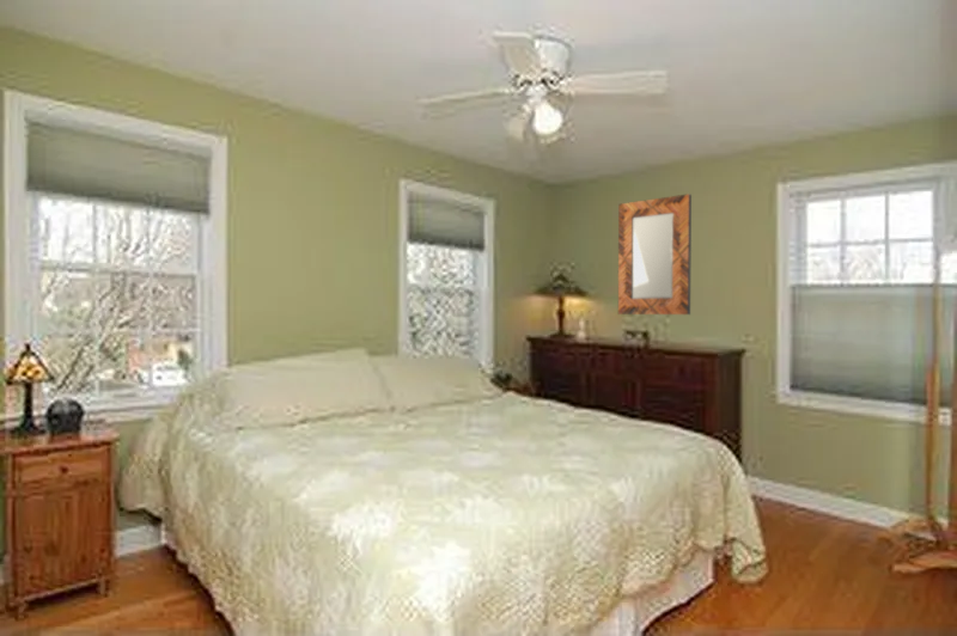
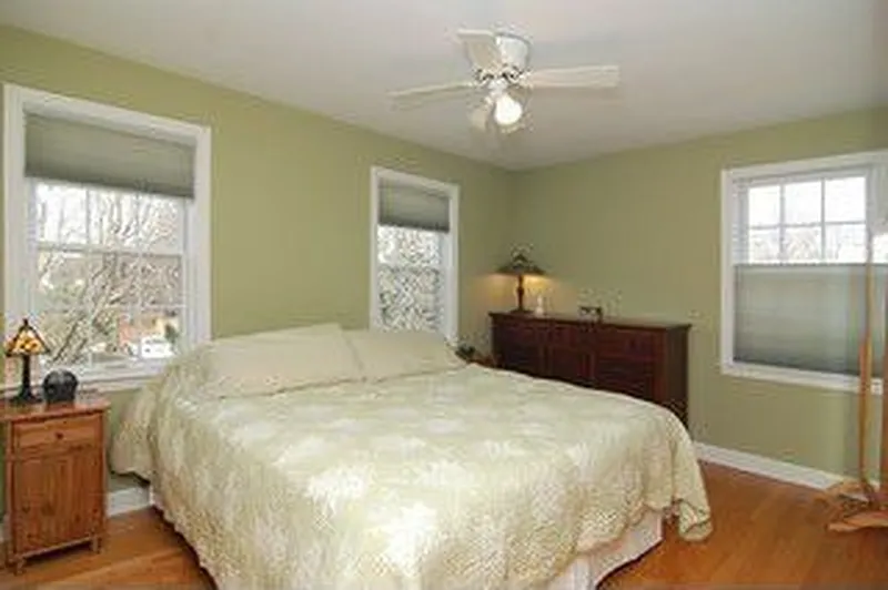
- home mirror [617,192,693,316]
